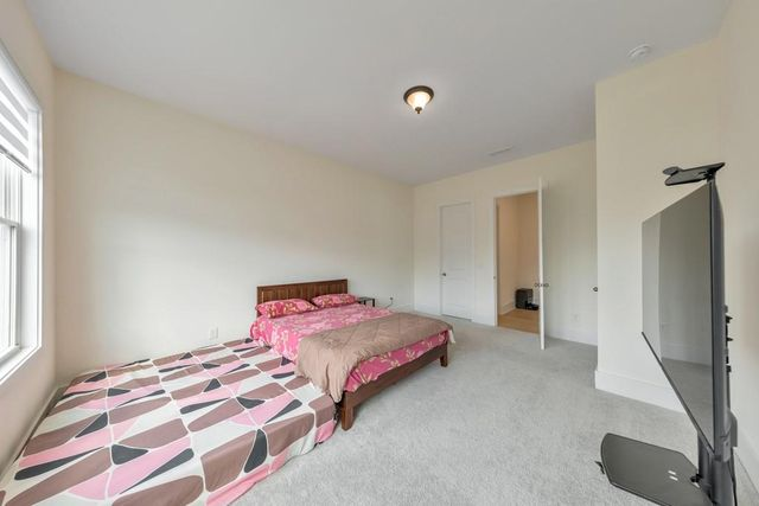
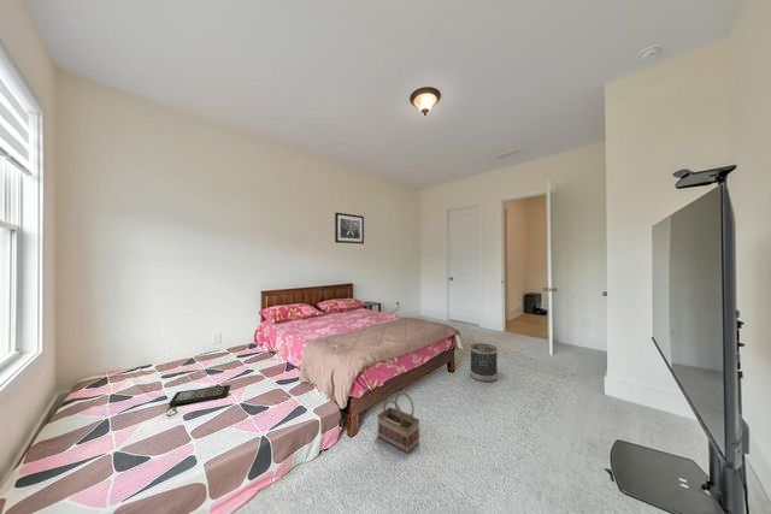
+ wastebasket [469,342,499,383]
+ wall art [334,211,365,246]
+ basket [376,391,422,454]
+ clutch bag [161,384,233,418]
